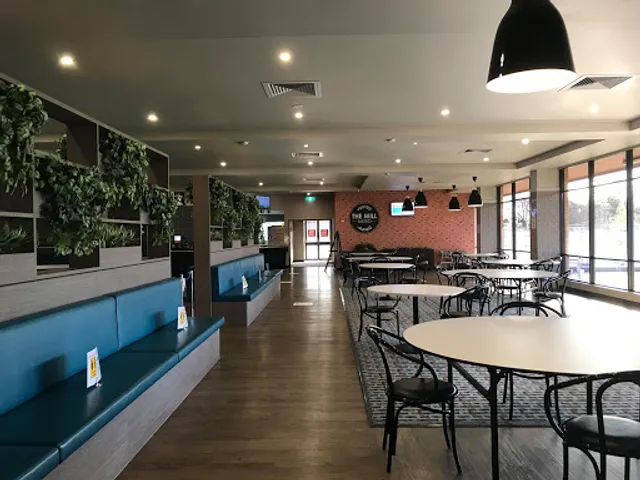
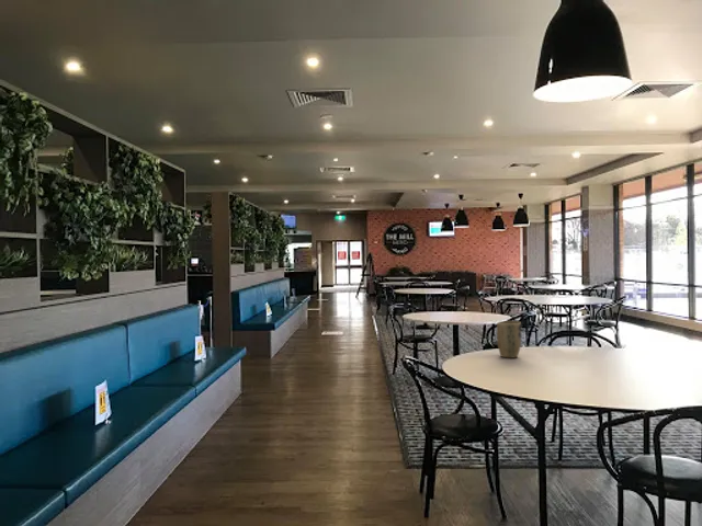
+ plant pot [496,320,522,359]
